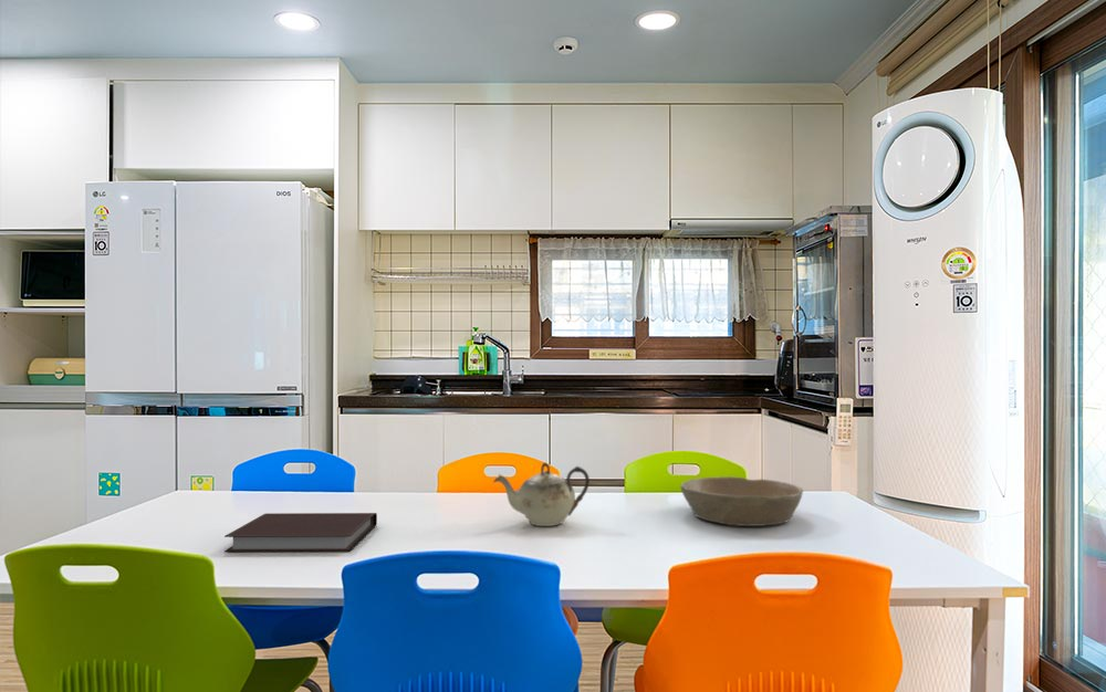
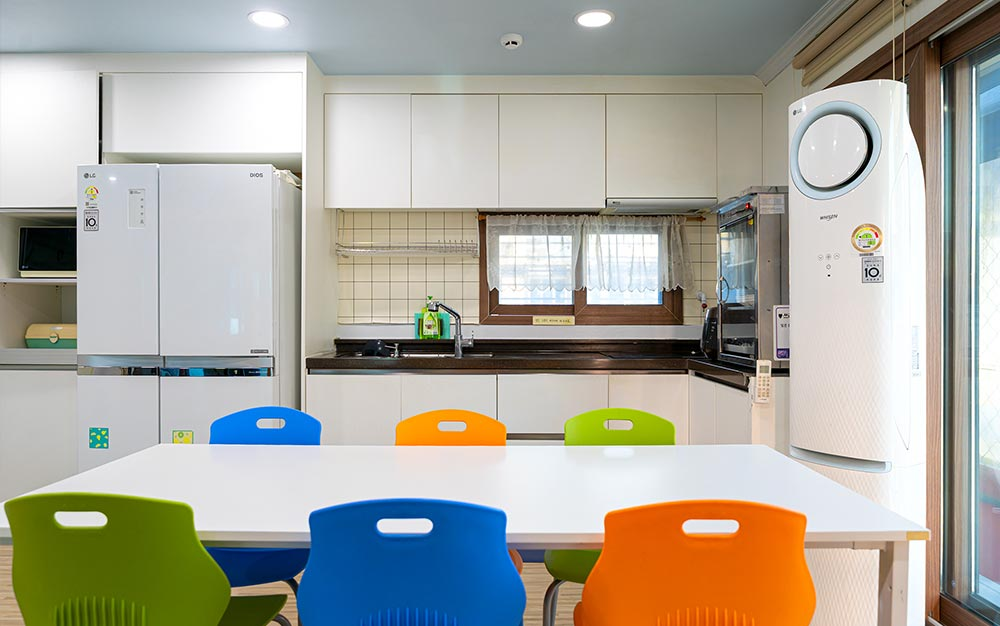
- bowl [680,475,804,527]
- notebook [223,512,378,553]
- teapot [492,461,591,527]
